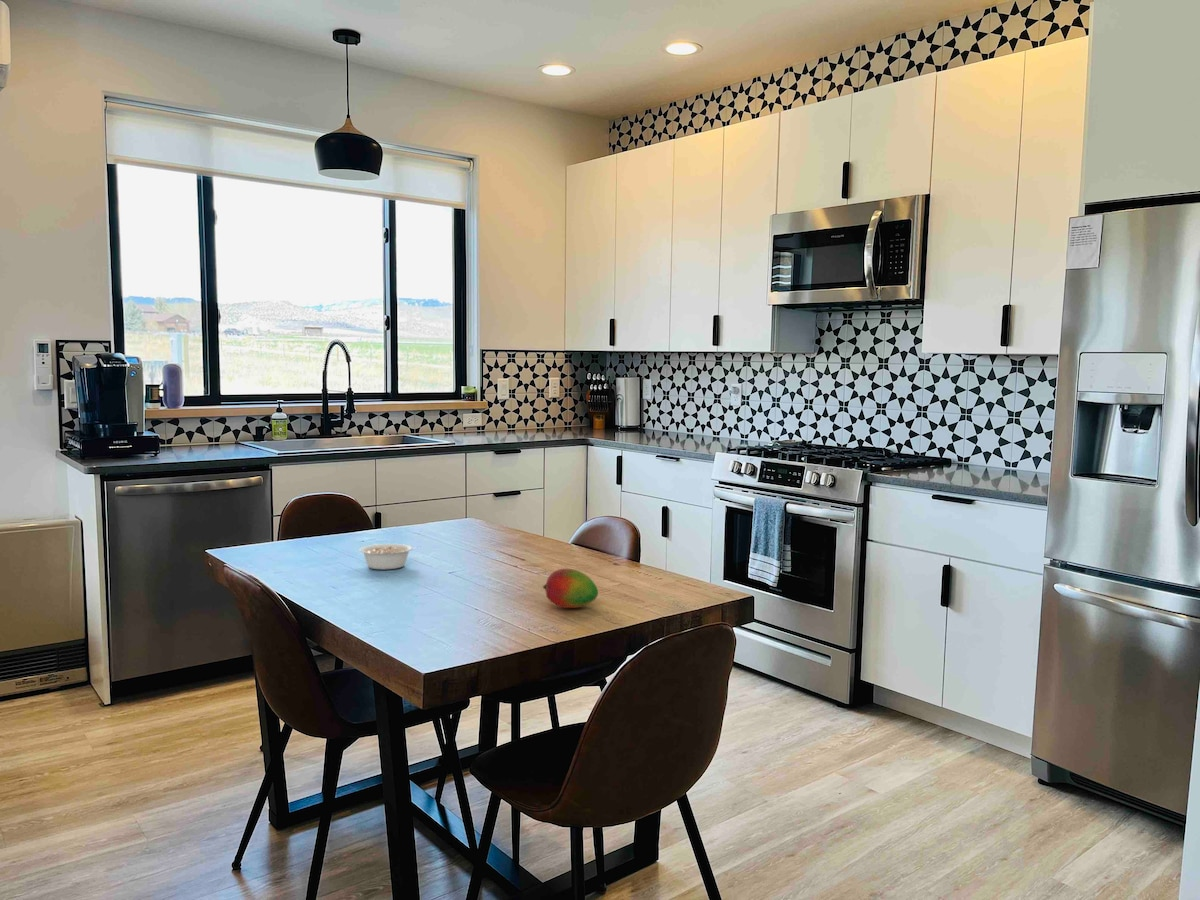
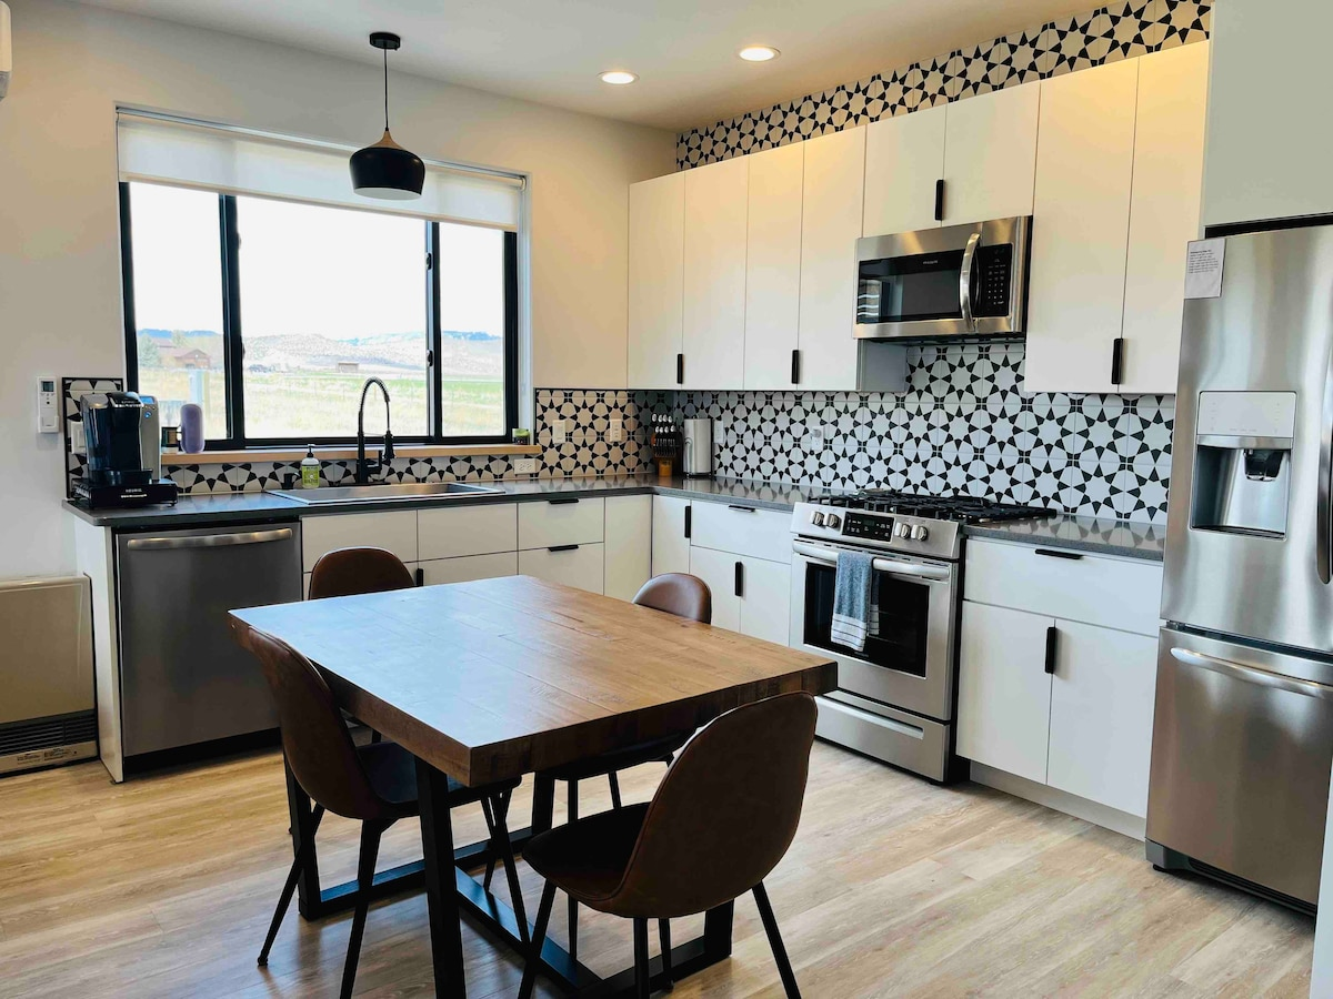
- fruit [542,568,599,609]
- legume [359,543,421,570]
